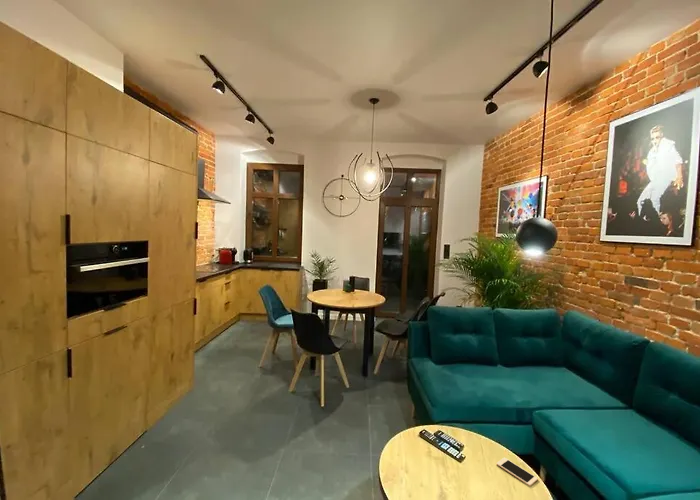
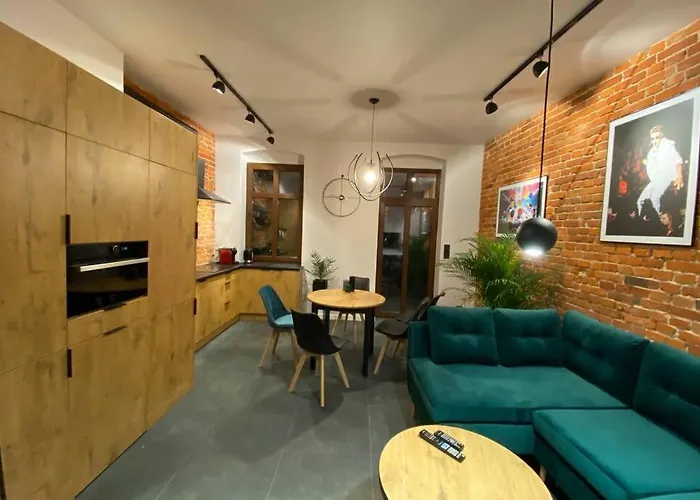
- cell phone [496,457,539,487]
